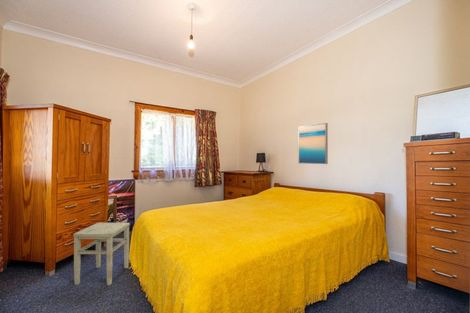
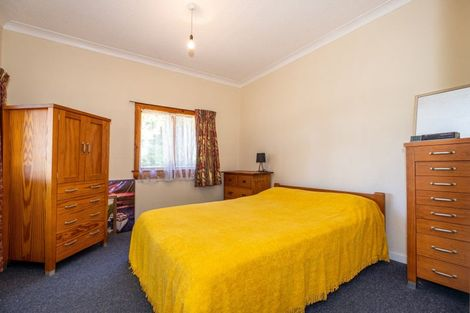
- wall art [298,122,329,165]
- stool [72,222,131,286]
